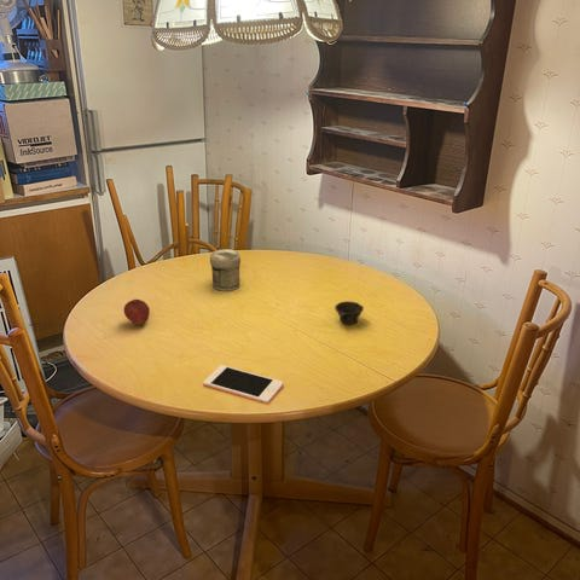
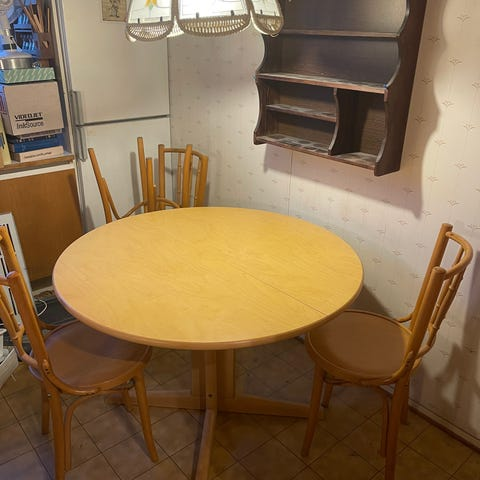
- fruit [122,298,151,326]
- cup [334,300,365,326]
- cell phone [202,364,284,405]
- jar [209,248,242,292]
